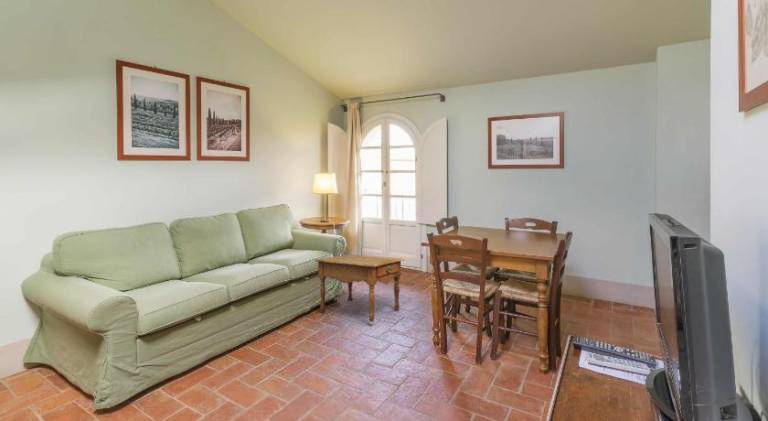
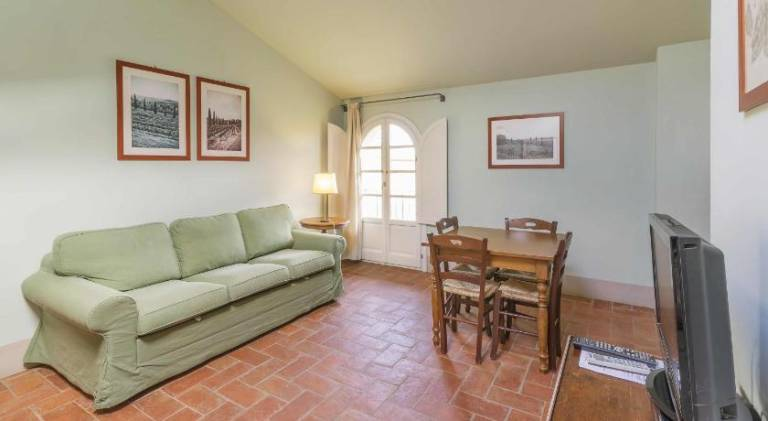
- side table [314,253,405,323]
